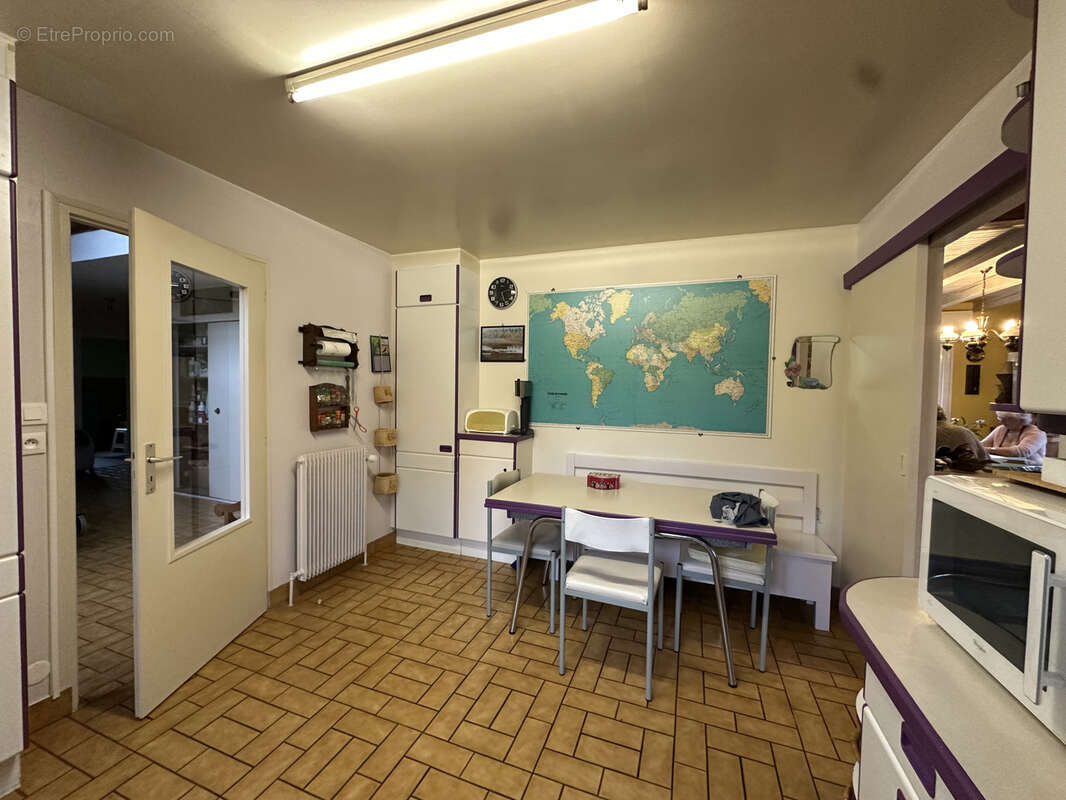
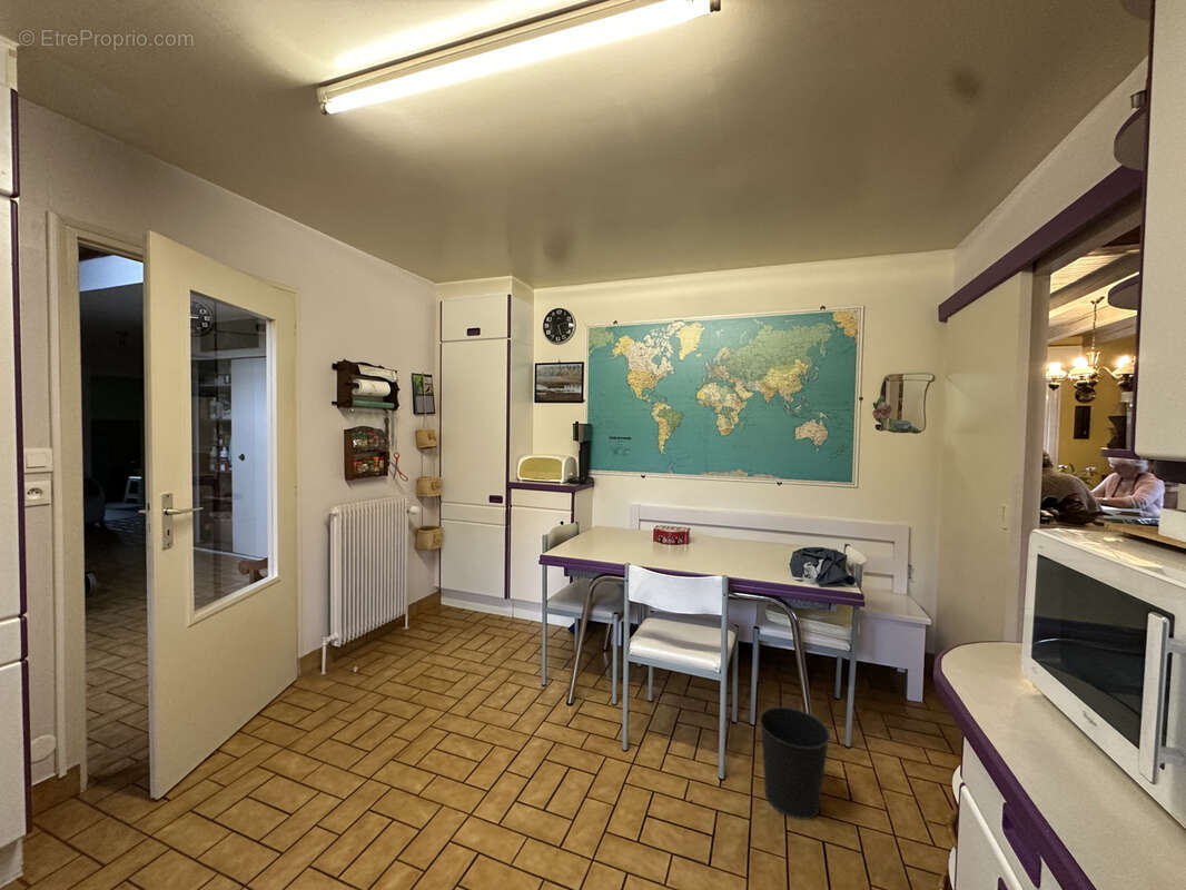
+ wastebasket [759,705,831,821]
